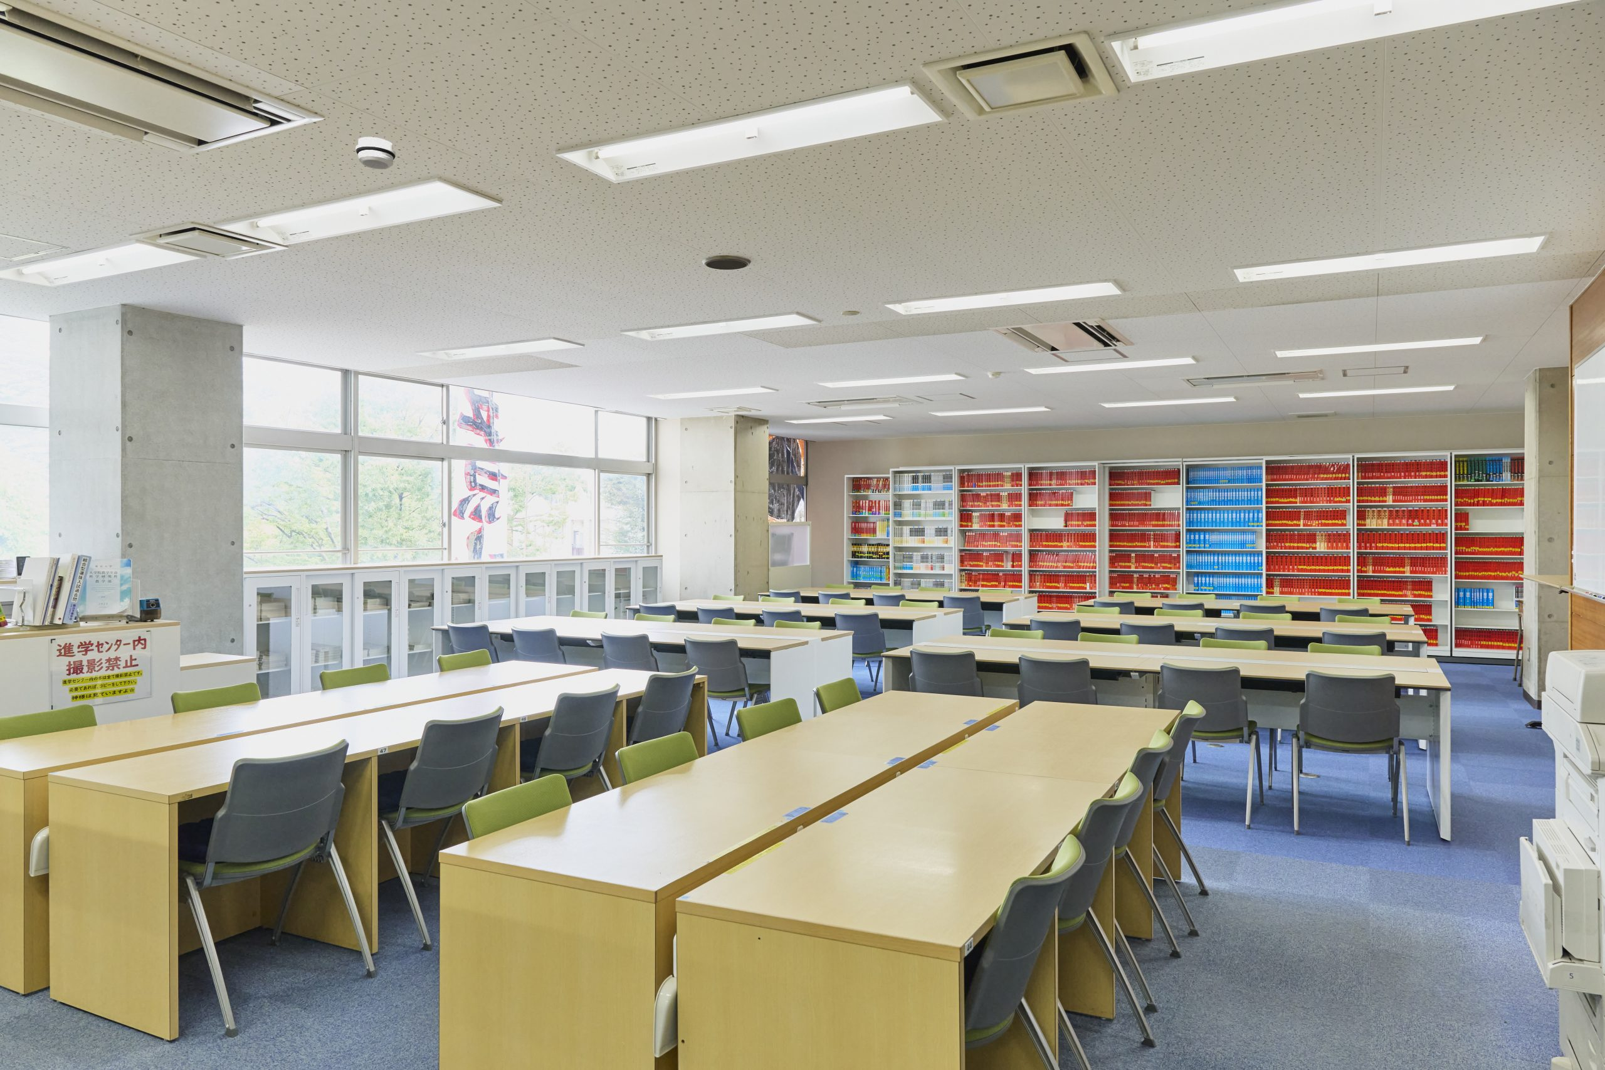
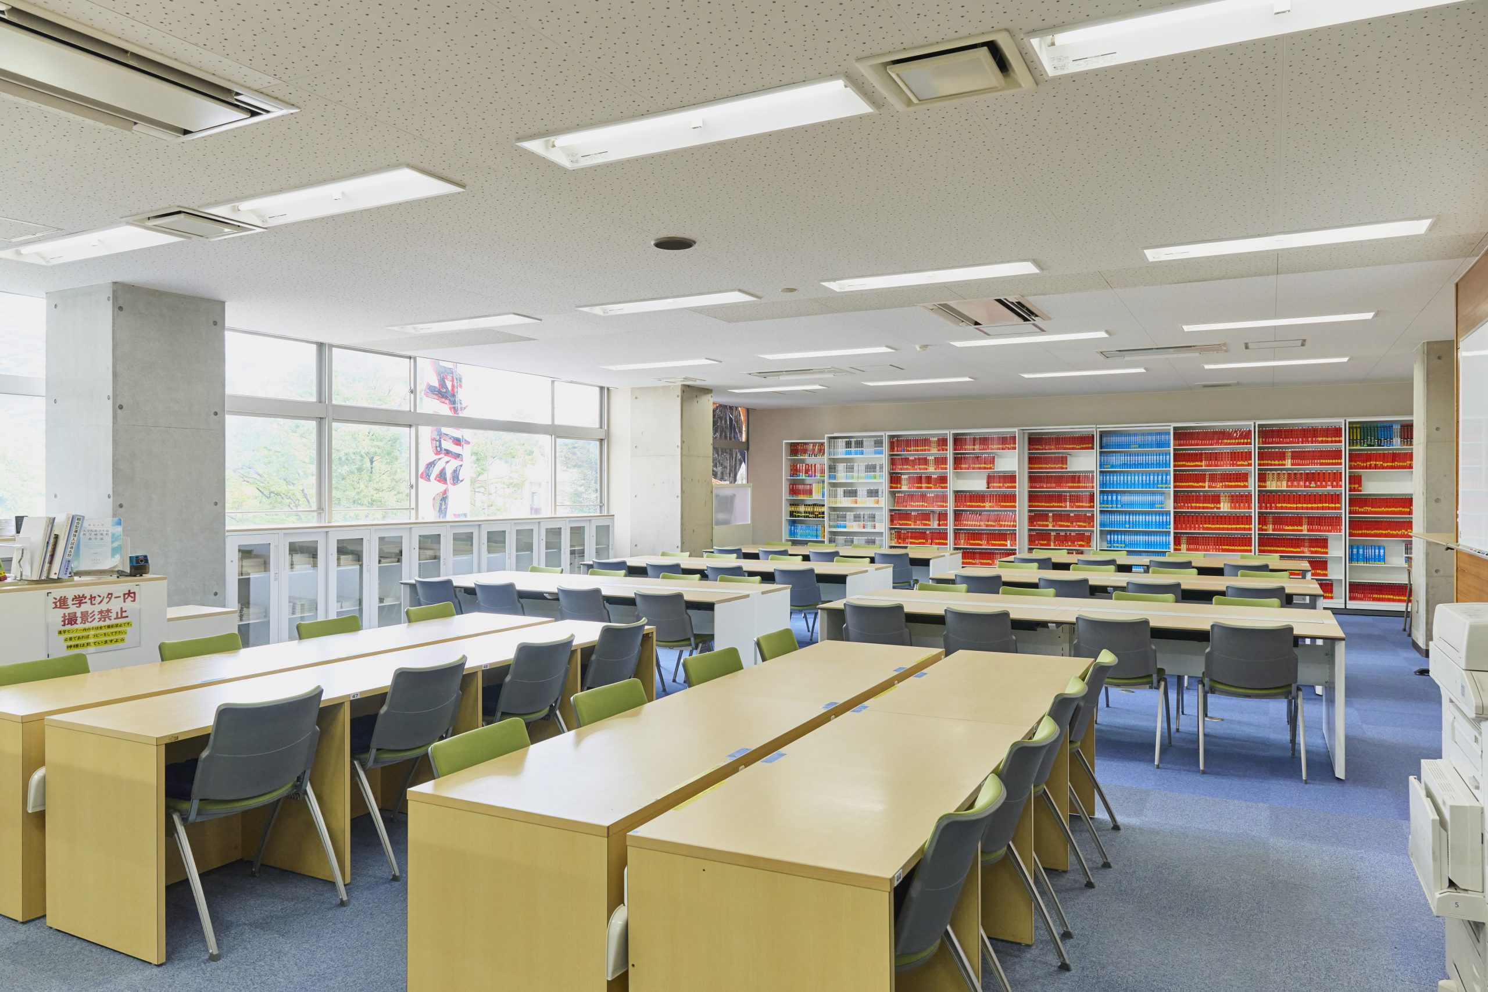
- smoke detector [355,136,396,170]
